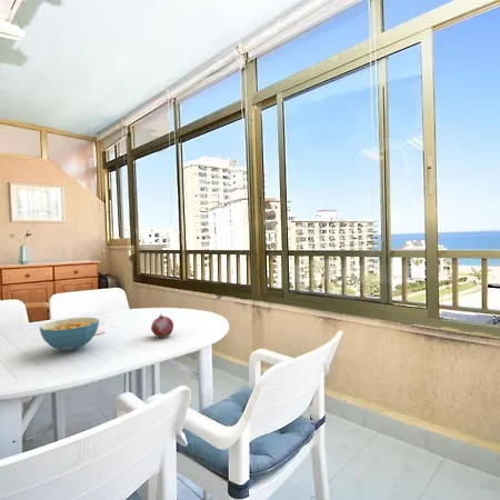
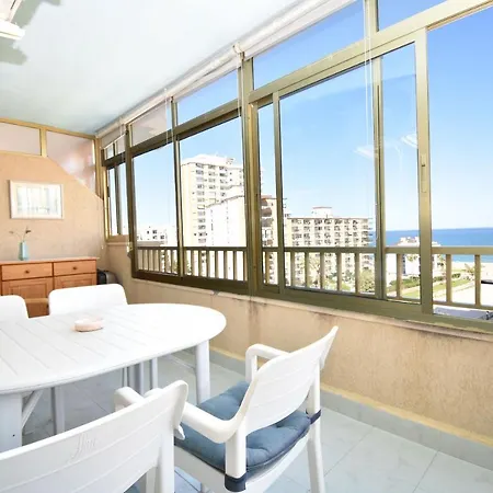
- cereal bowl [39,317,100,352]
- fruit [150,312,174,339]
